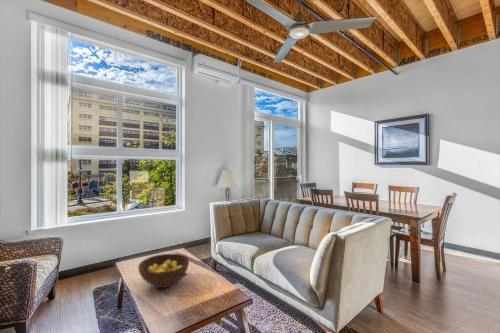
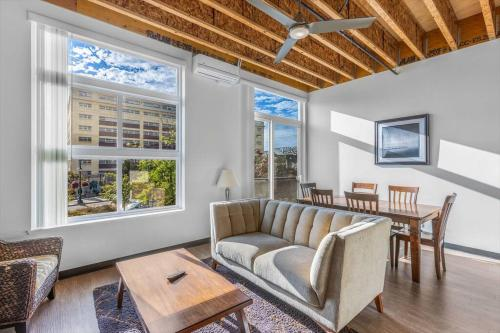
- fruit bowl [137,253,190,289]
